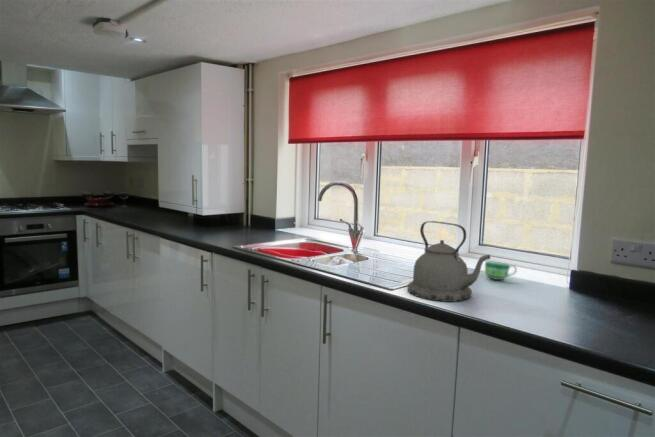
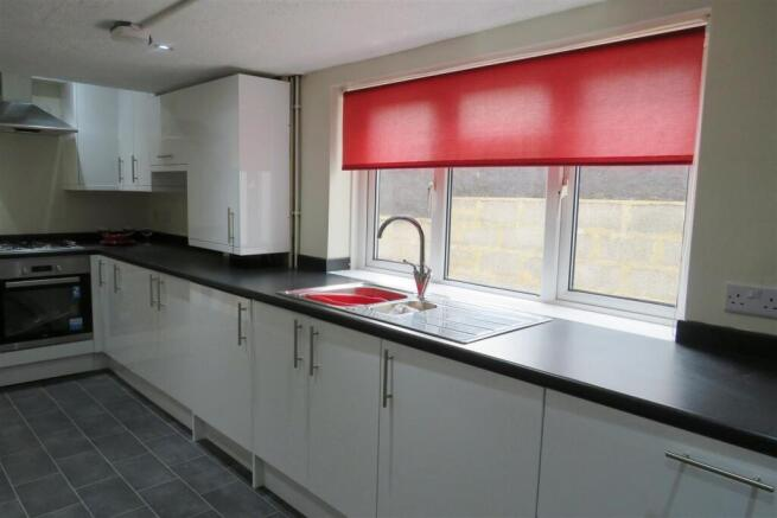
- cup [484,260,518,281]
- kettle [406,220,491,303]
